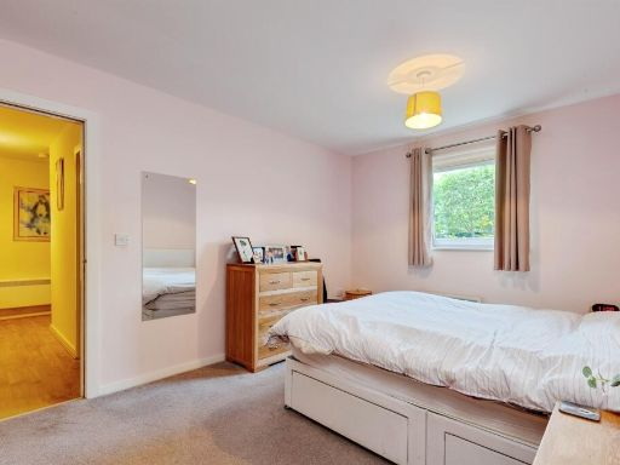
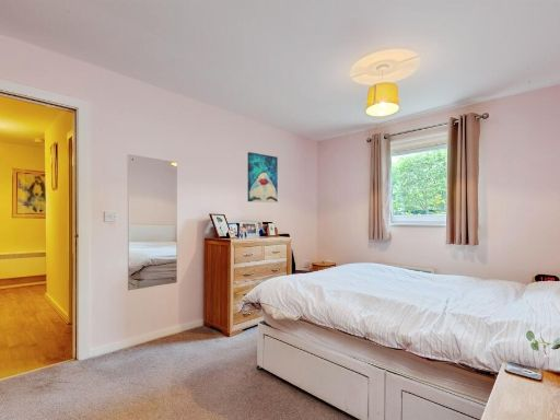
+ wall art [246,151,279,203]
